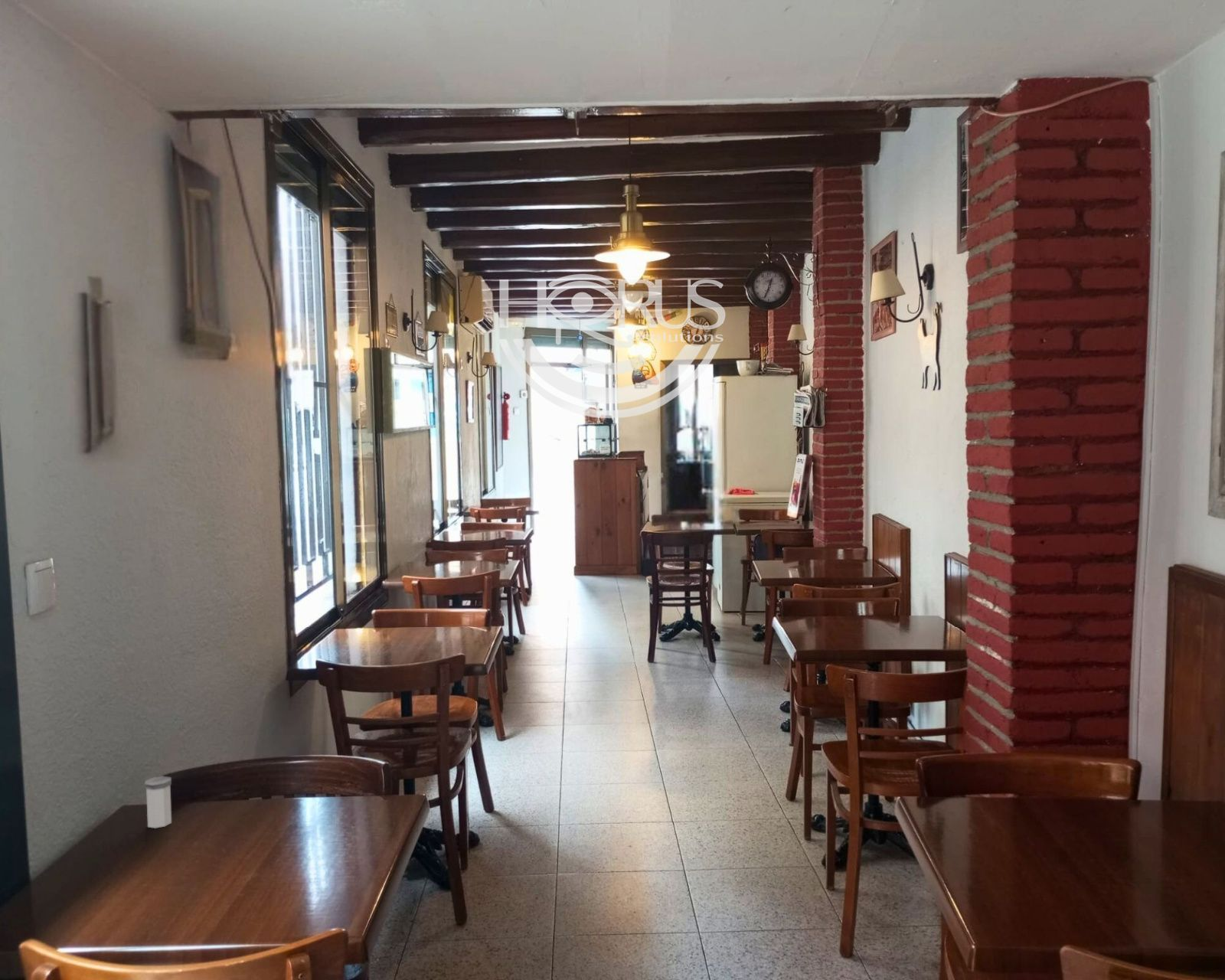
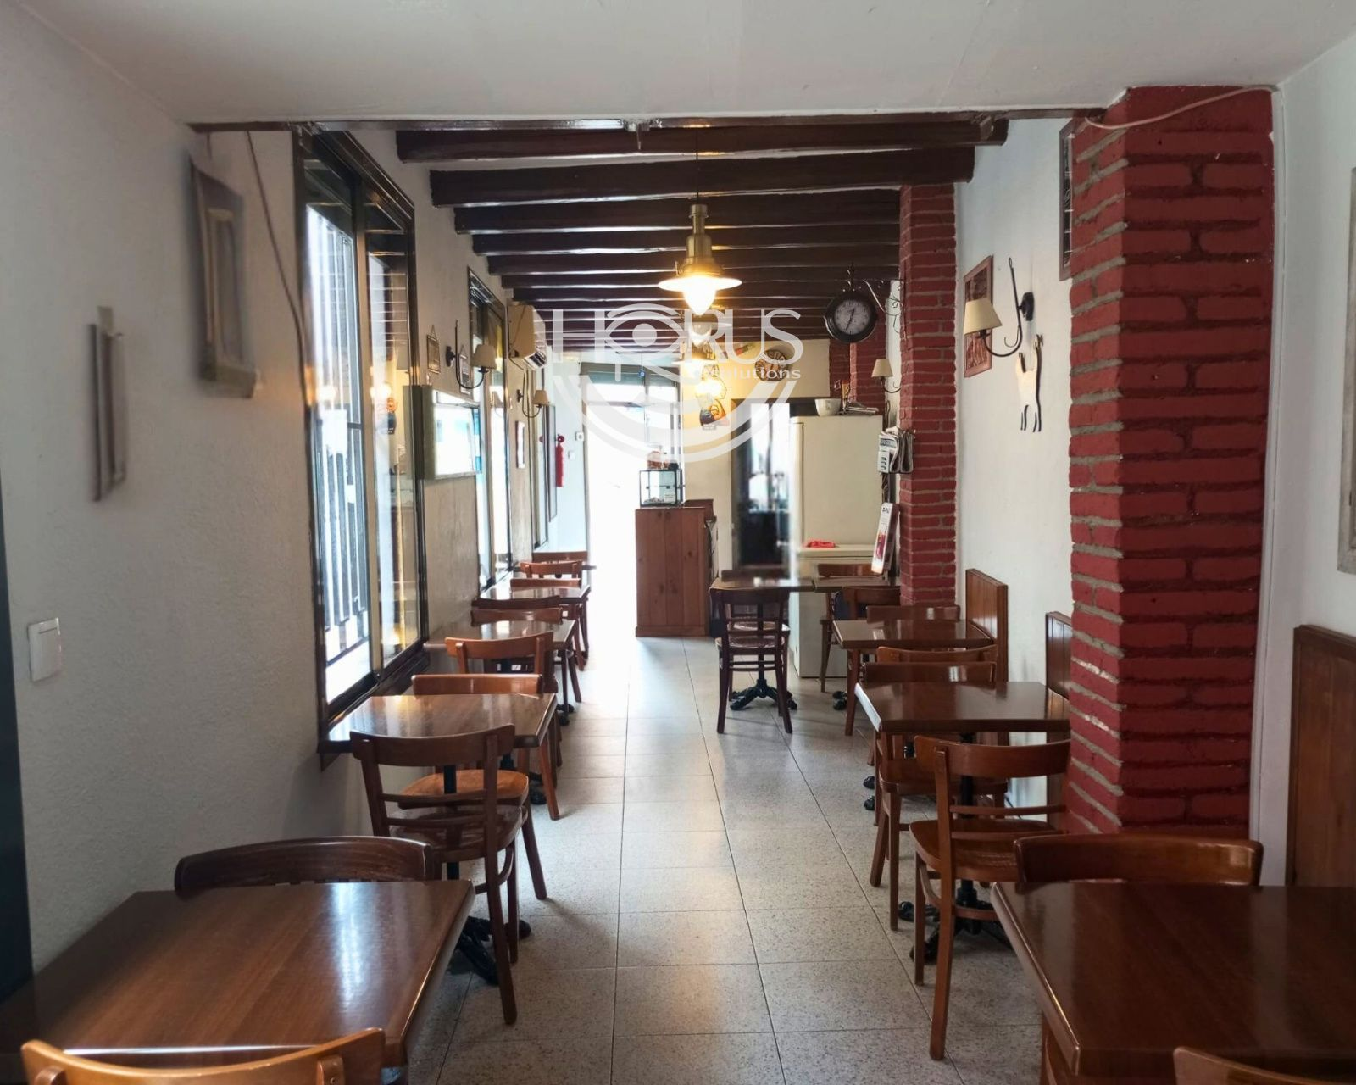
- salt shaker [144,776,172,829]
